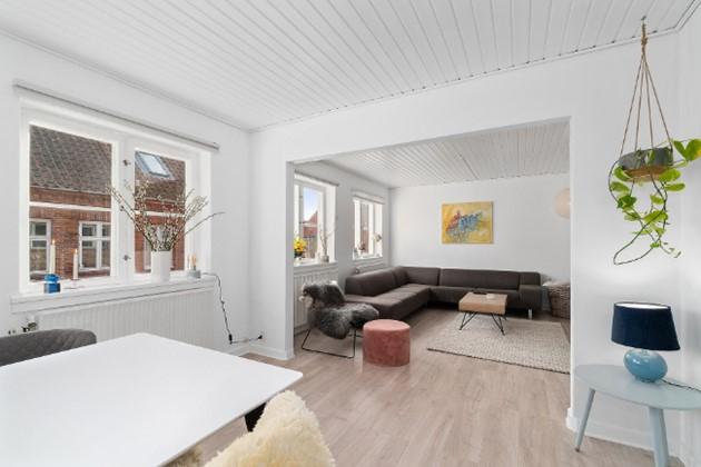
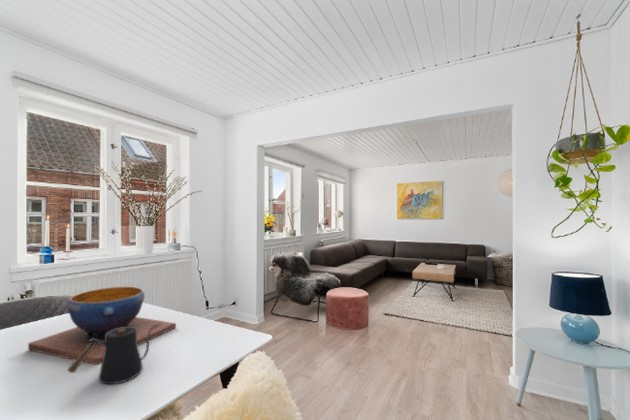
+ decorative bowl [27,286,177,366]
+ kettle [66,324,160,385]
